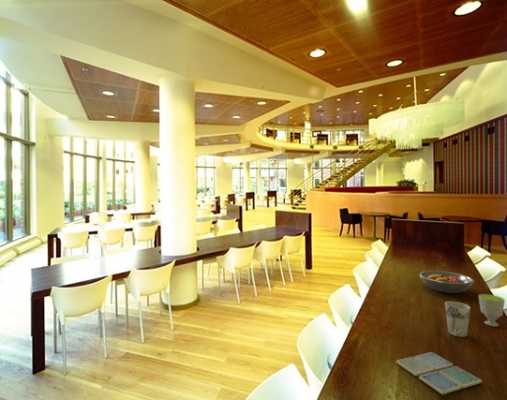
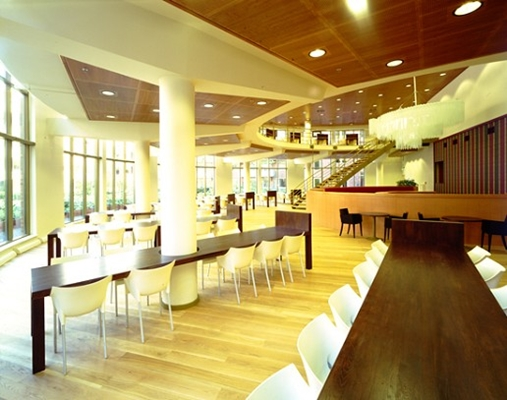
- fruit bowl [418,270,475,294]
- drink coaster [395,351,483,396]
- cup [478,293,506,328]
- cup [444,300,471,338]
